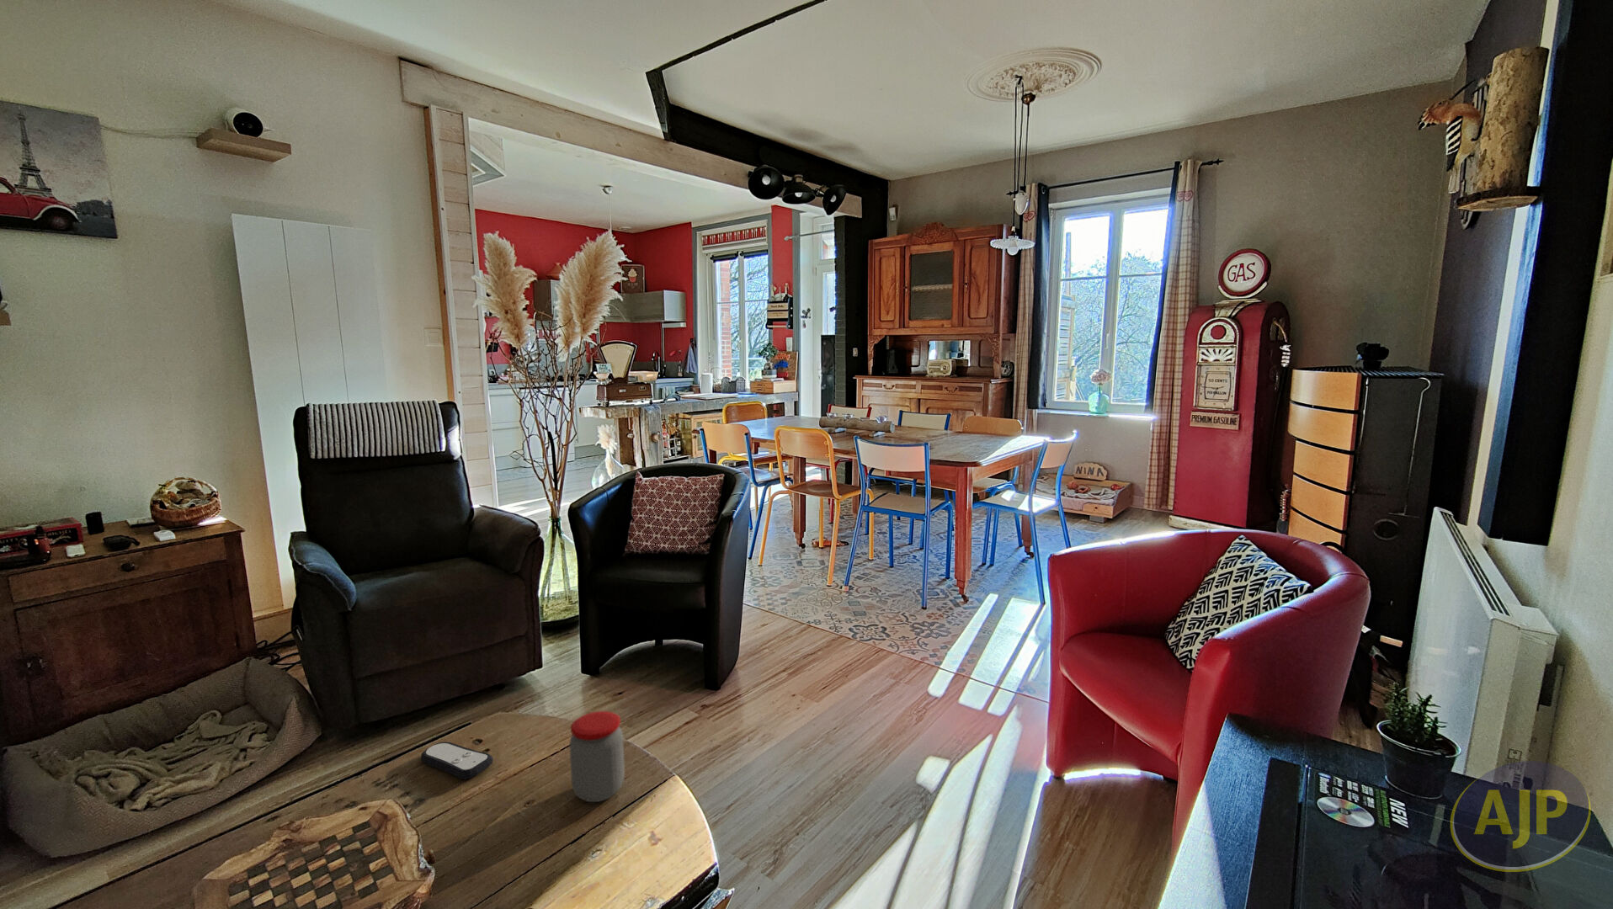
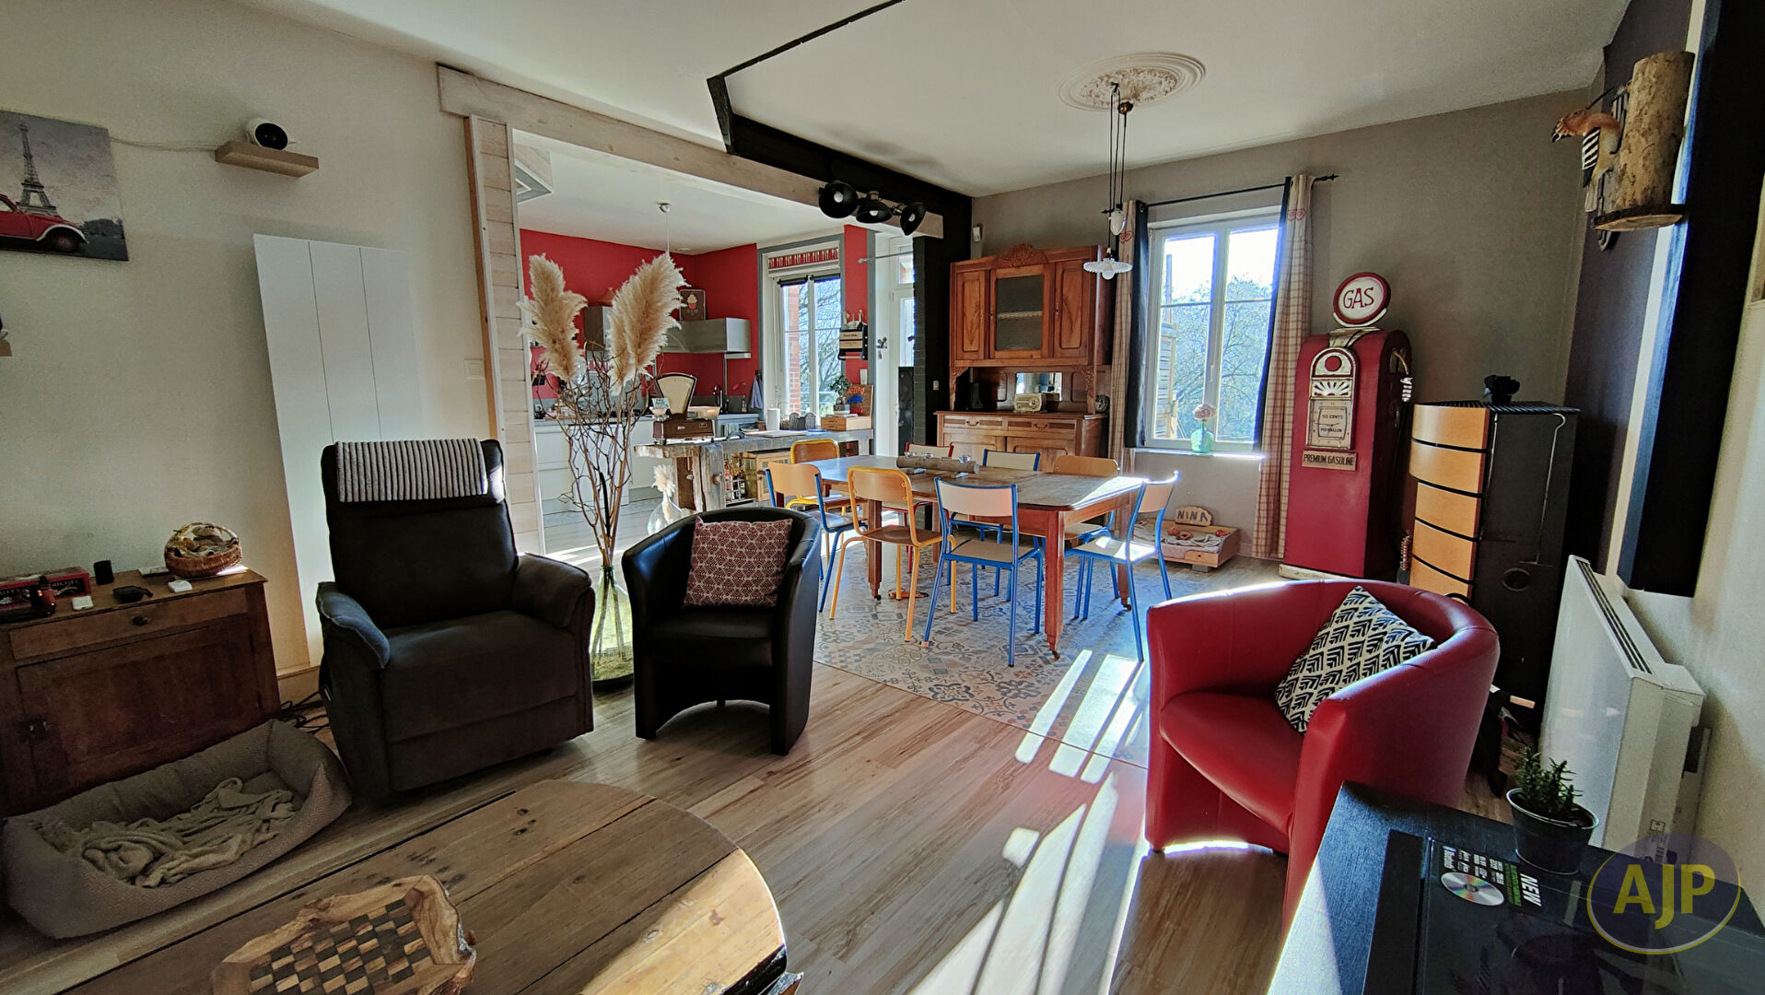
- remote control [420,741,494,781]
- jar [568,711,626,803]
